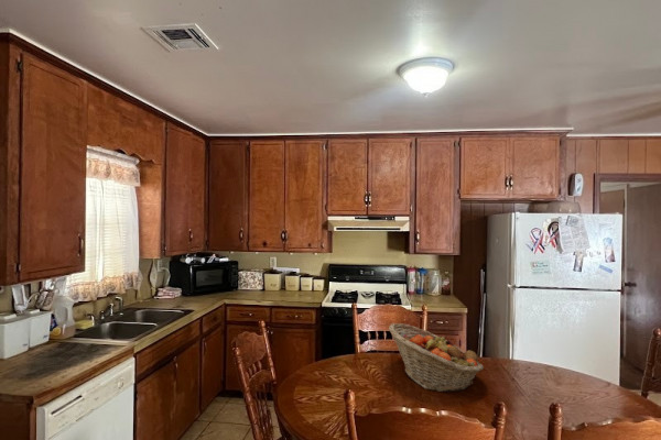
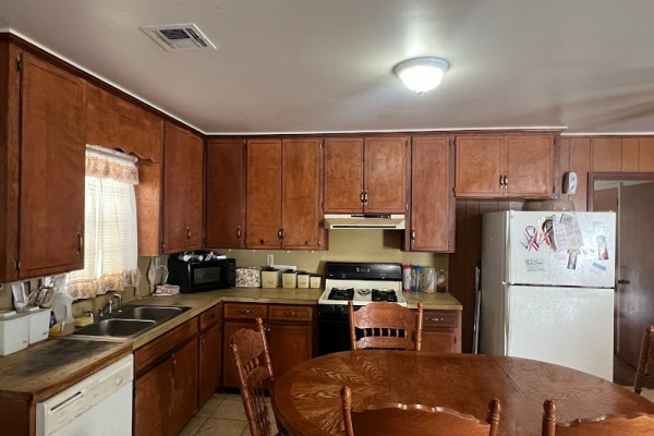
- fruit basket [388,322,485,393]
